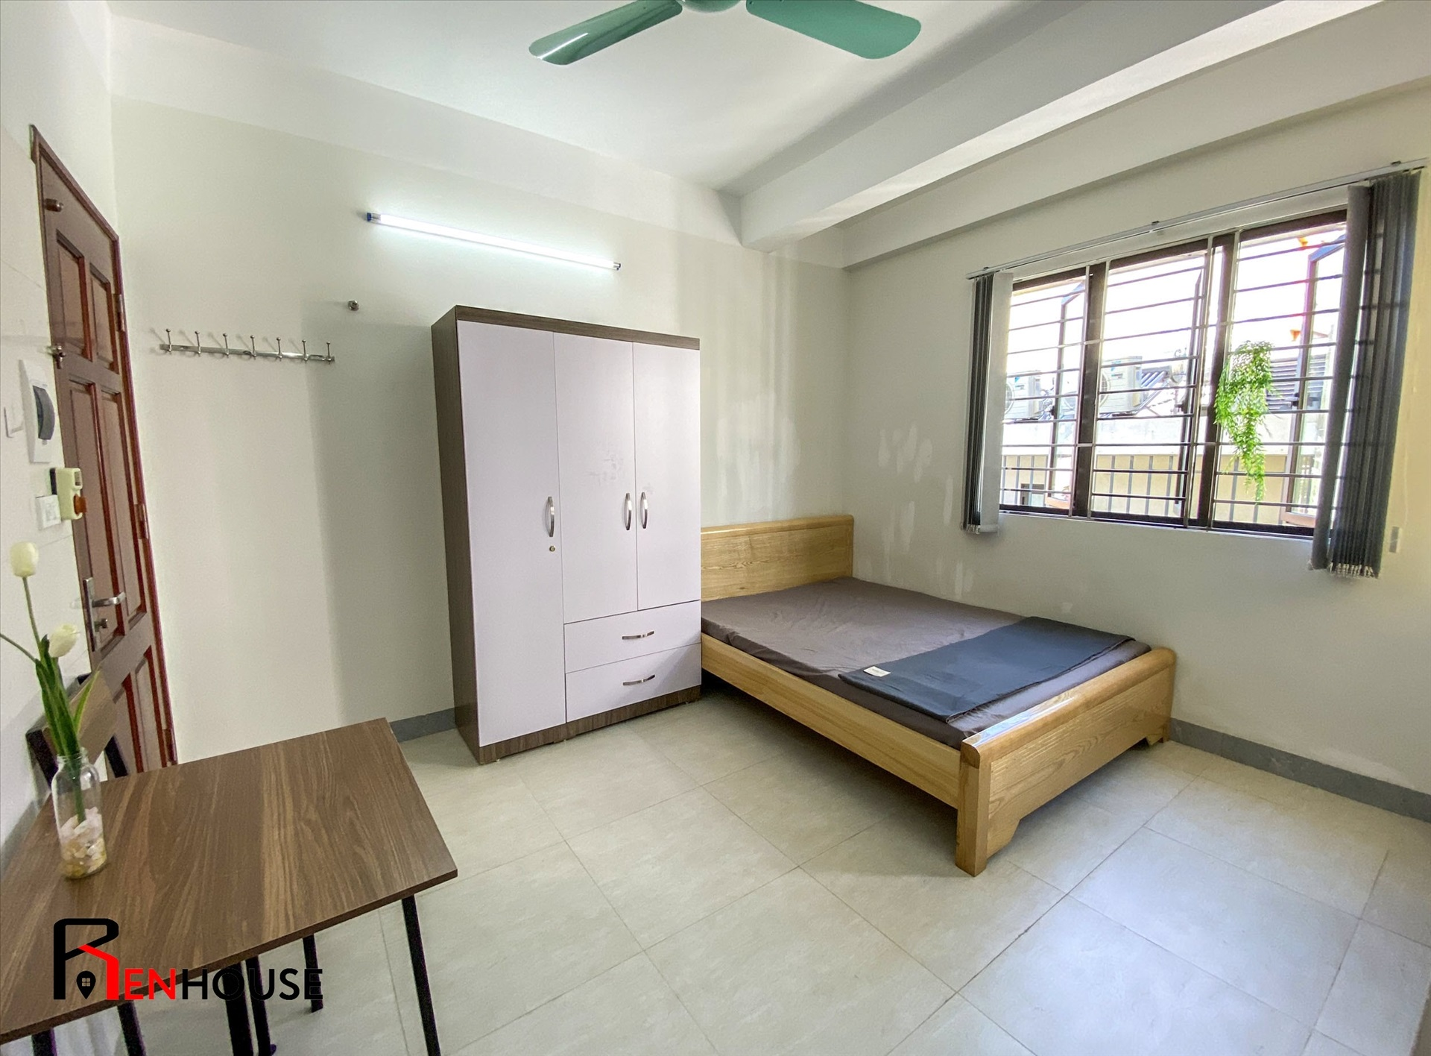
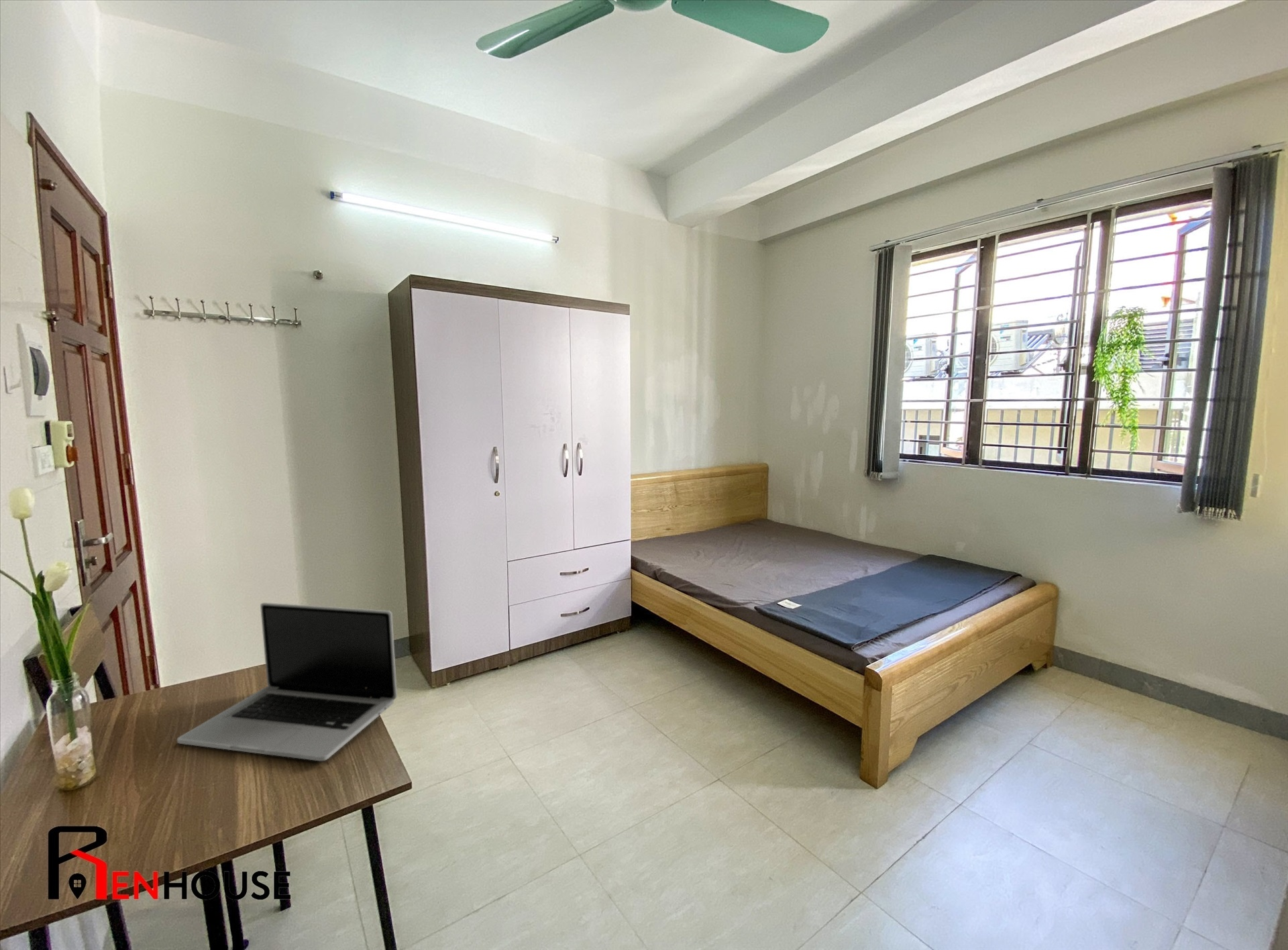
+ laptop [176,602,398,761]
